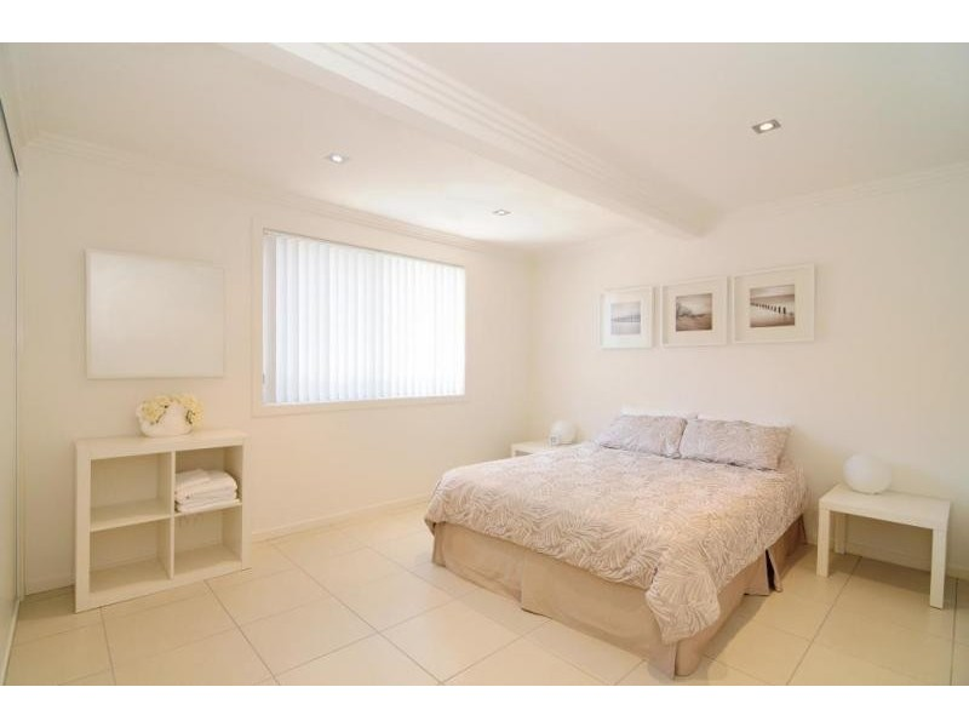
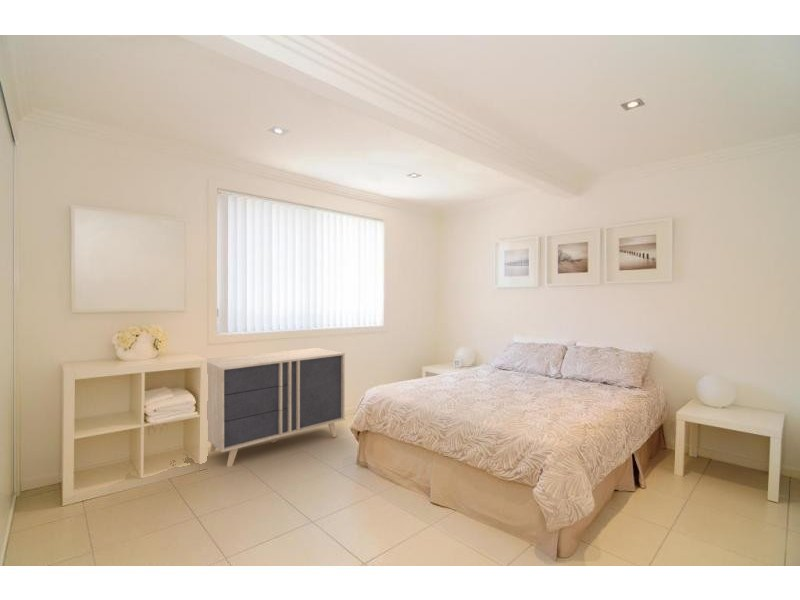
+ chest of drawers [206,347,346,468]
